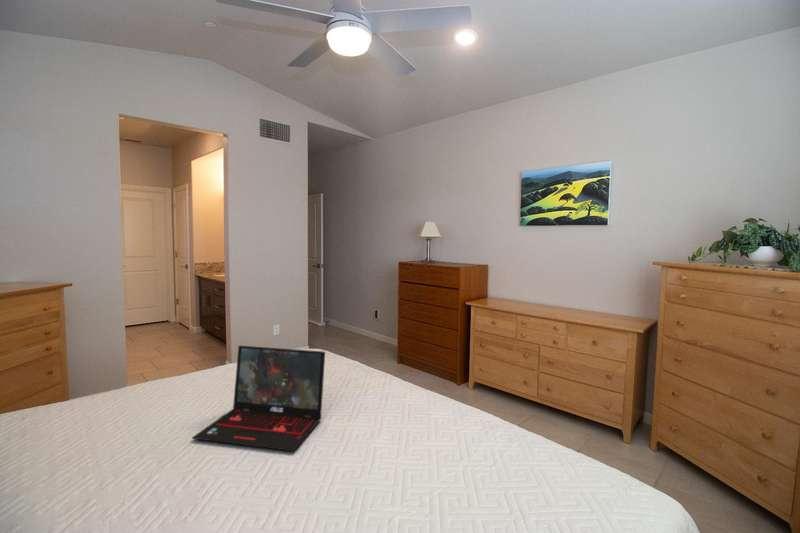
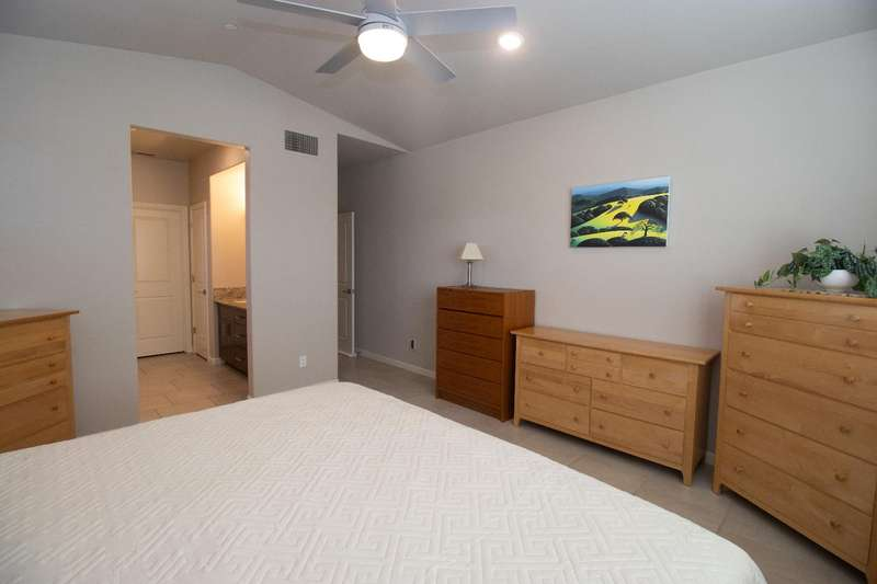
- laptop [191,345,326,452]
